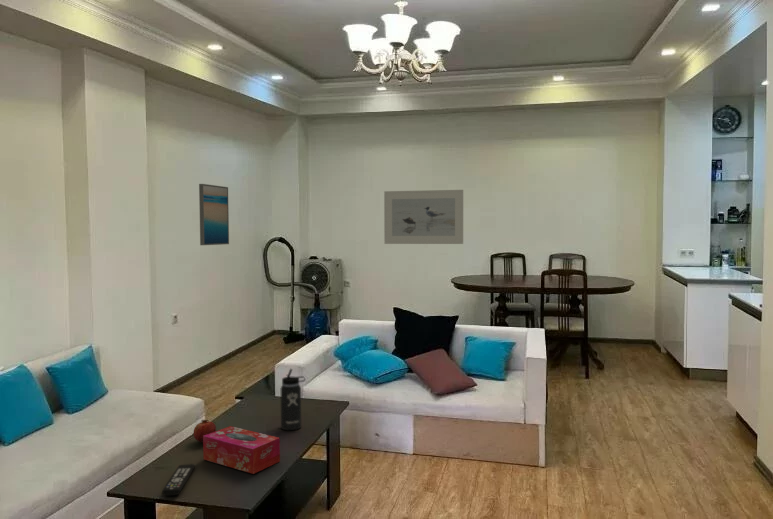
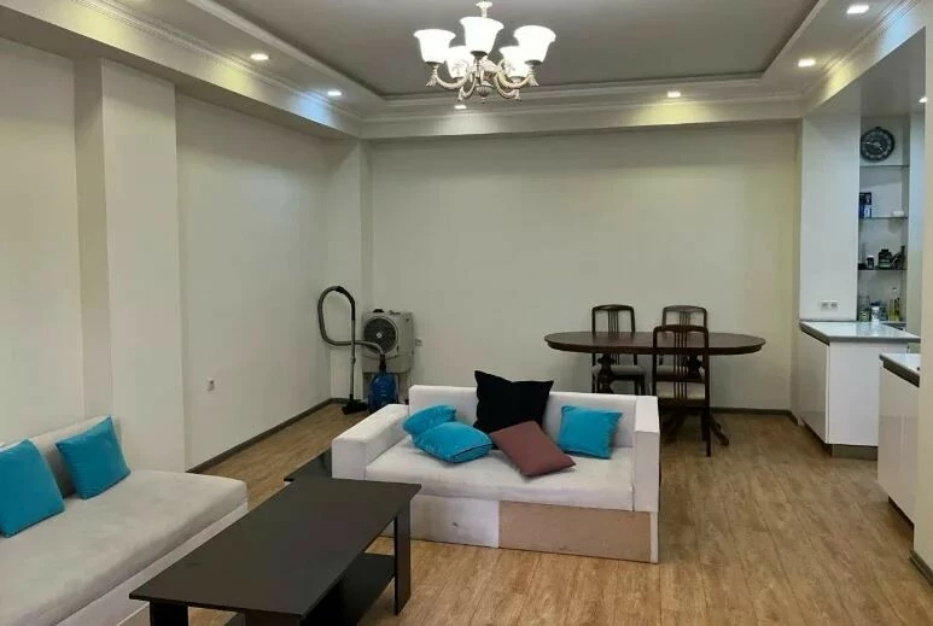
- remote control [161,463,196,497]
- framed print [383,189,464,245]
- thermos bottle [280,368,306,431]
- tissue box [202,425,281,475]
- fruit [193,419,217,443]
- wall art [198,183,230,246]
